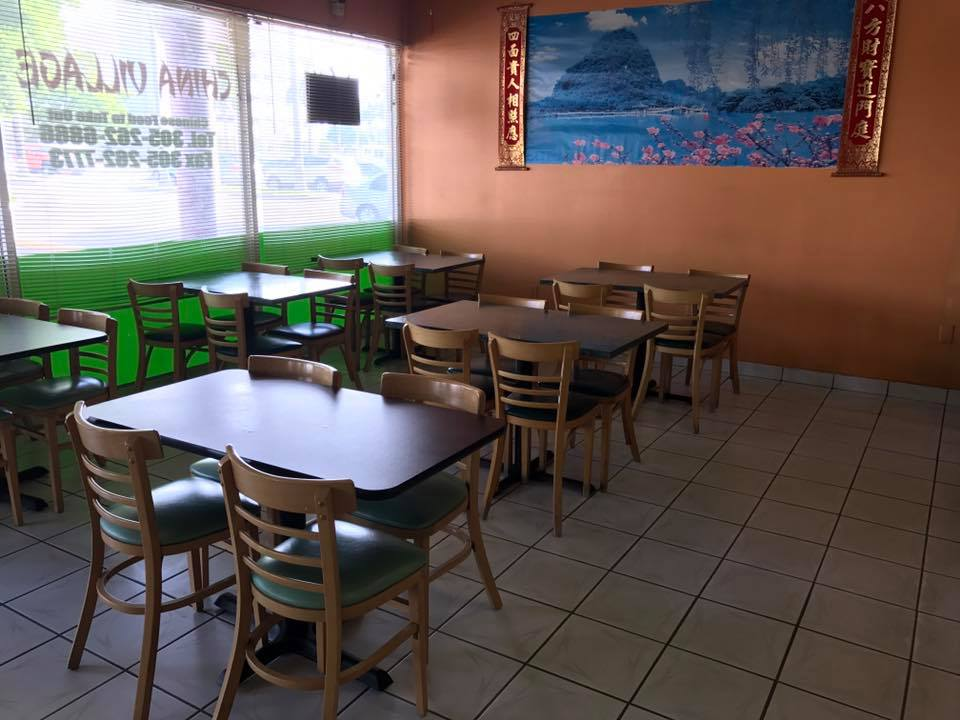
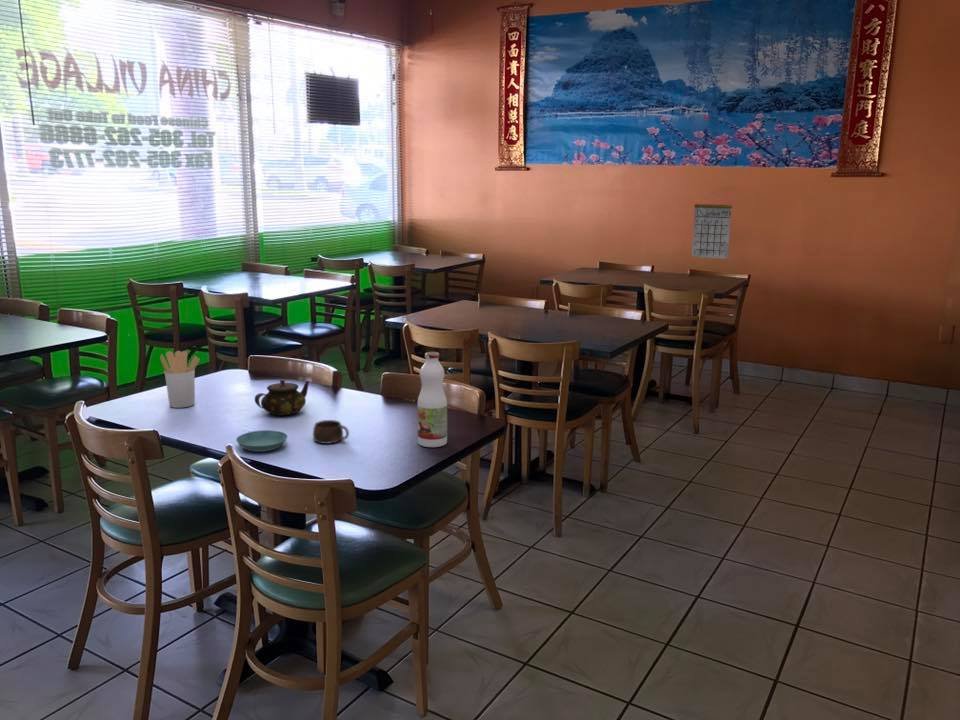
+ cup [312,419,350,445]
+ saucer [235,429,289,453]
+ utensil holder [159,350,200,409]
+ juice bottle [417,351,448,448]
+ teapot [254,378,310,416]
+ calendar [691,191,733,260]
